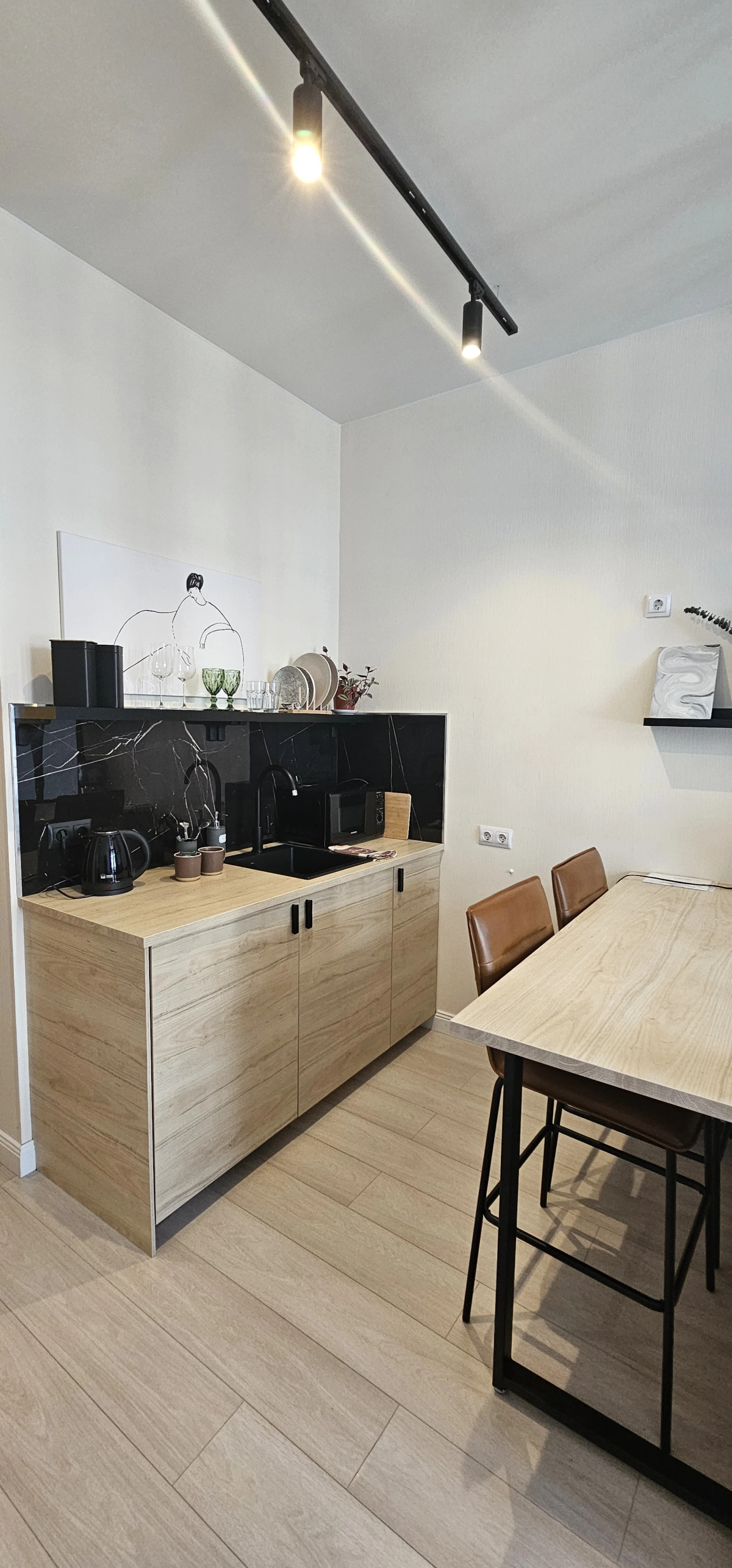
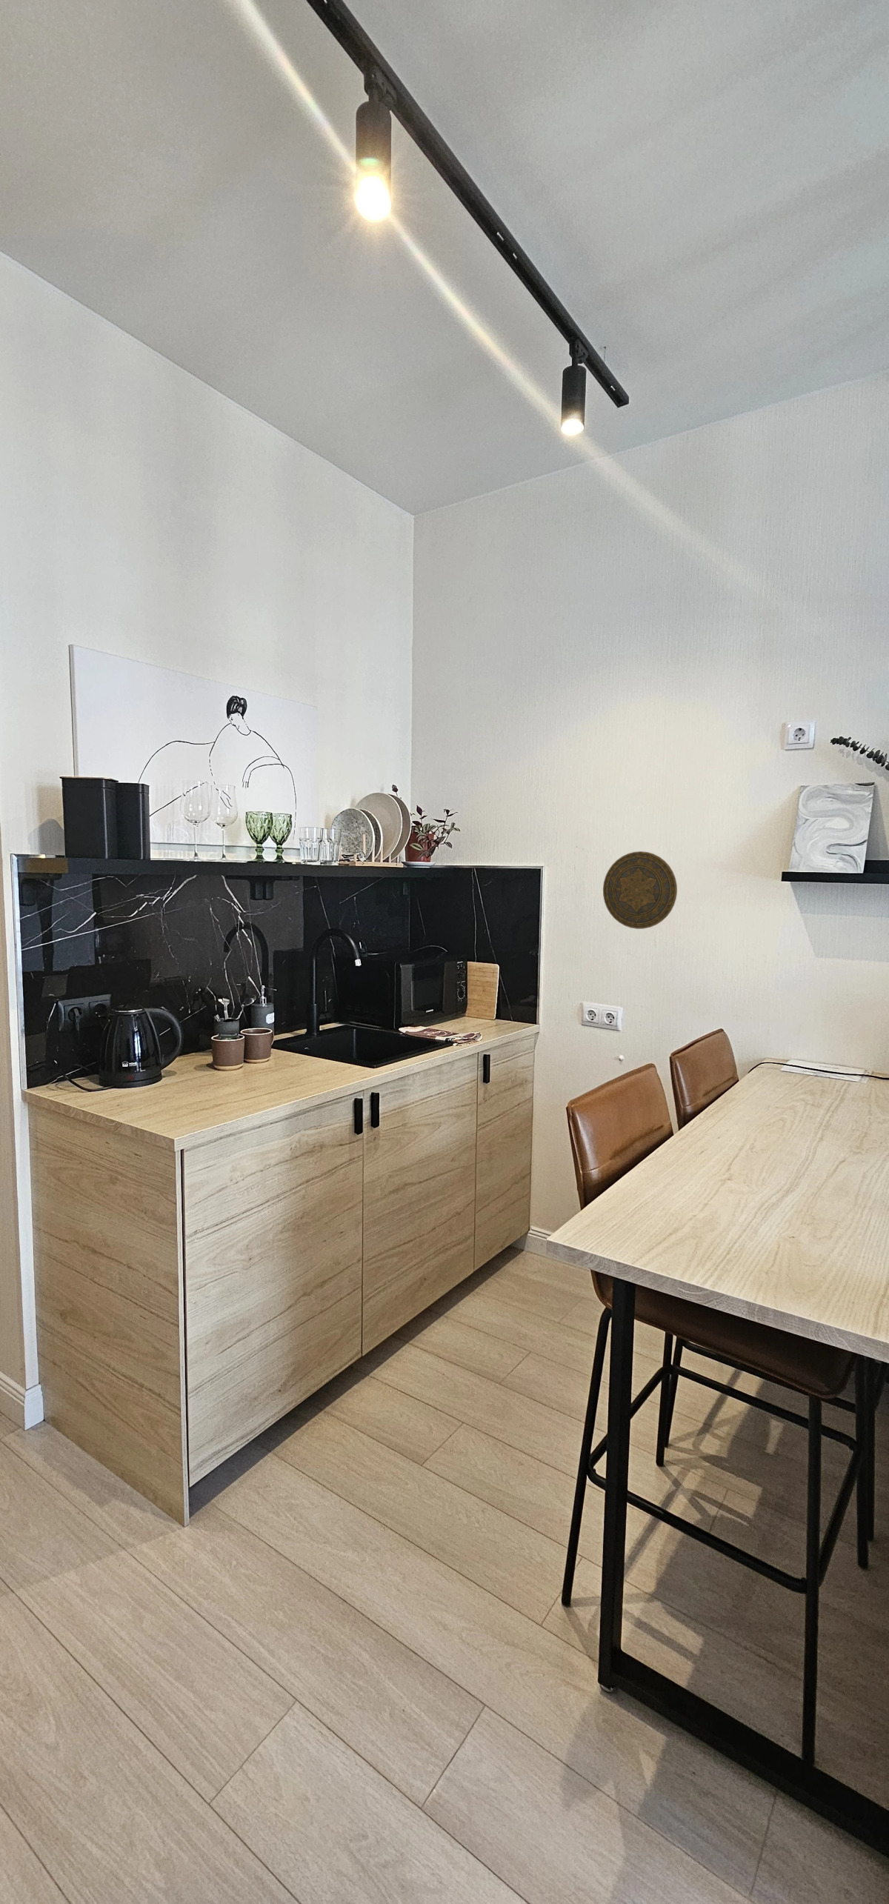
+ decorative plate [602,850,678,930]
